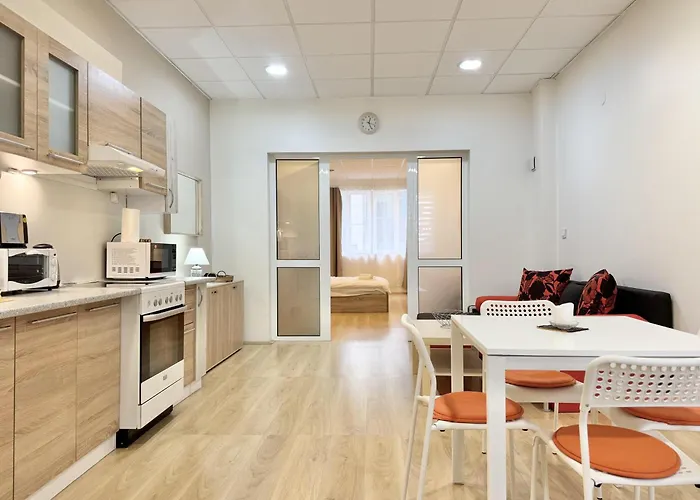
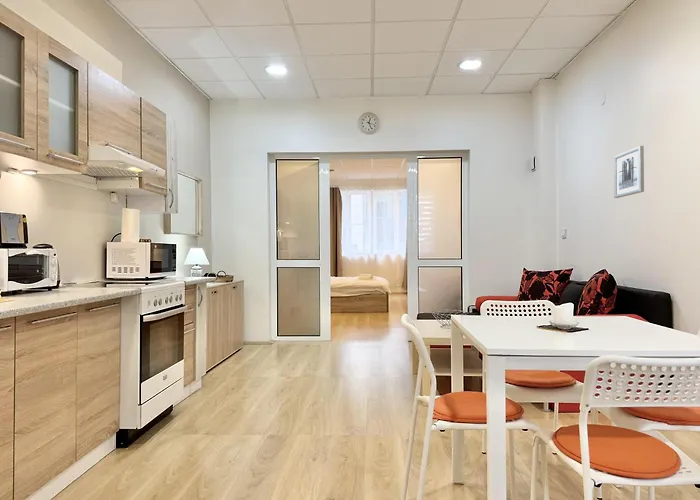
+ wall art [613,145,645,199]
